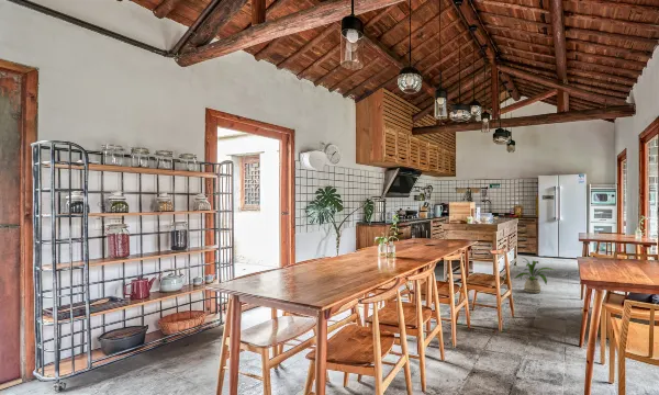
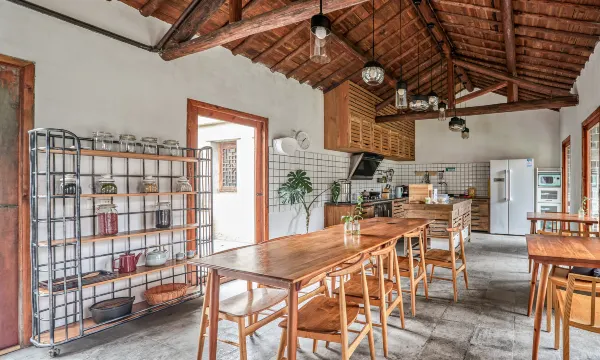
- house plant [513,256,555,294]
